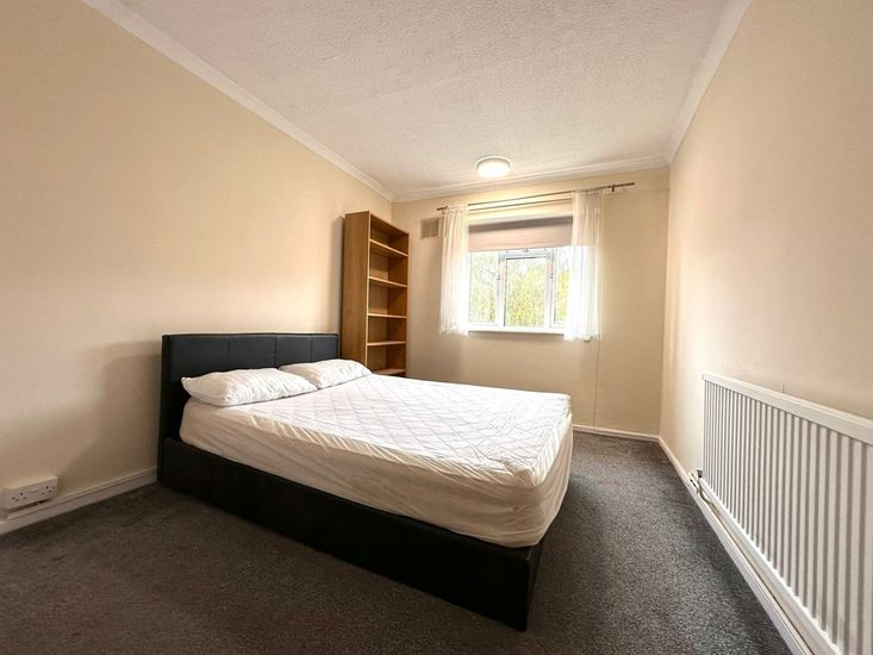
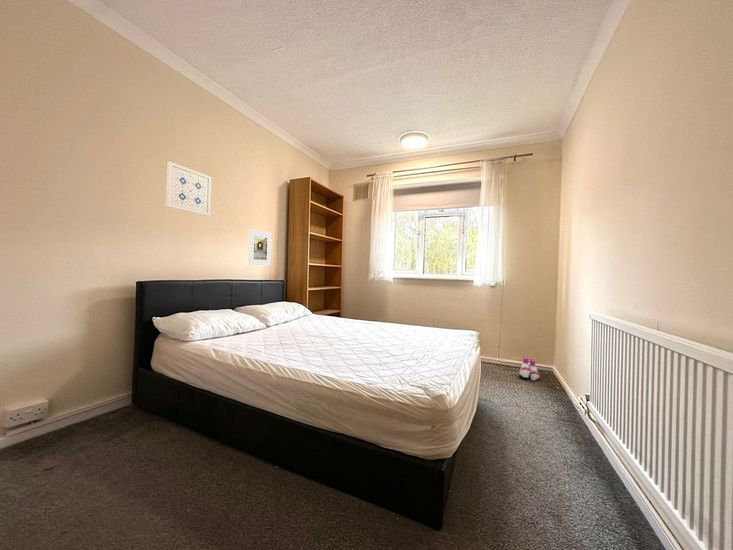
+ wall art [165,161,212,217]
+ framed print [247,228,273,267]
+ boots [517,357,540,381]
